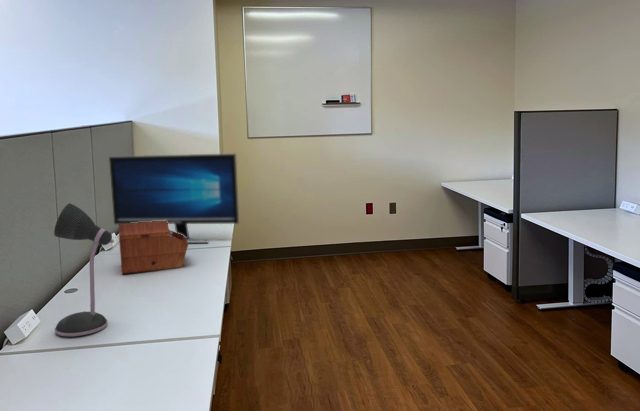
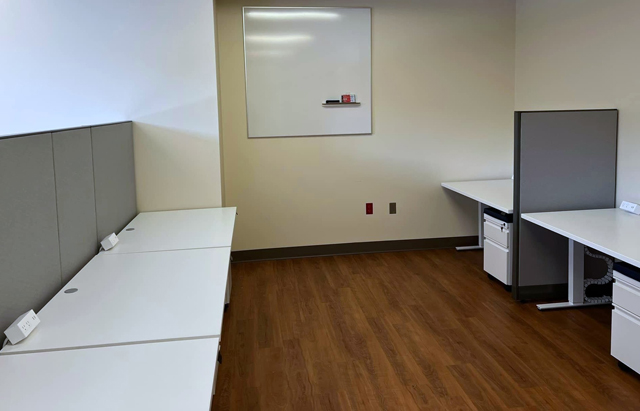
- desk lamp [53,203,115,337]
- computer monitor [108,152,240,244]
- sewing box [118,220,190,275]
